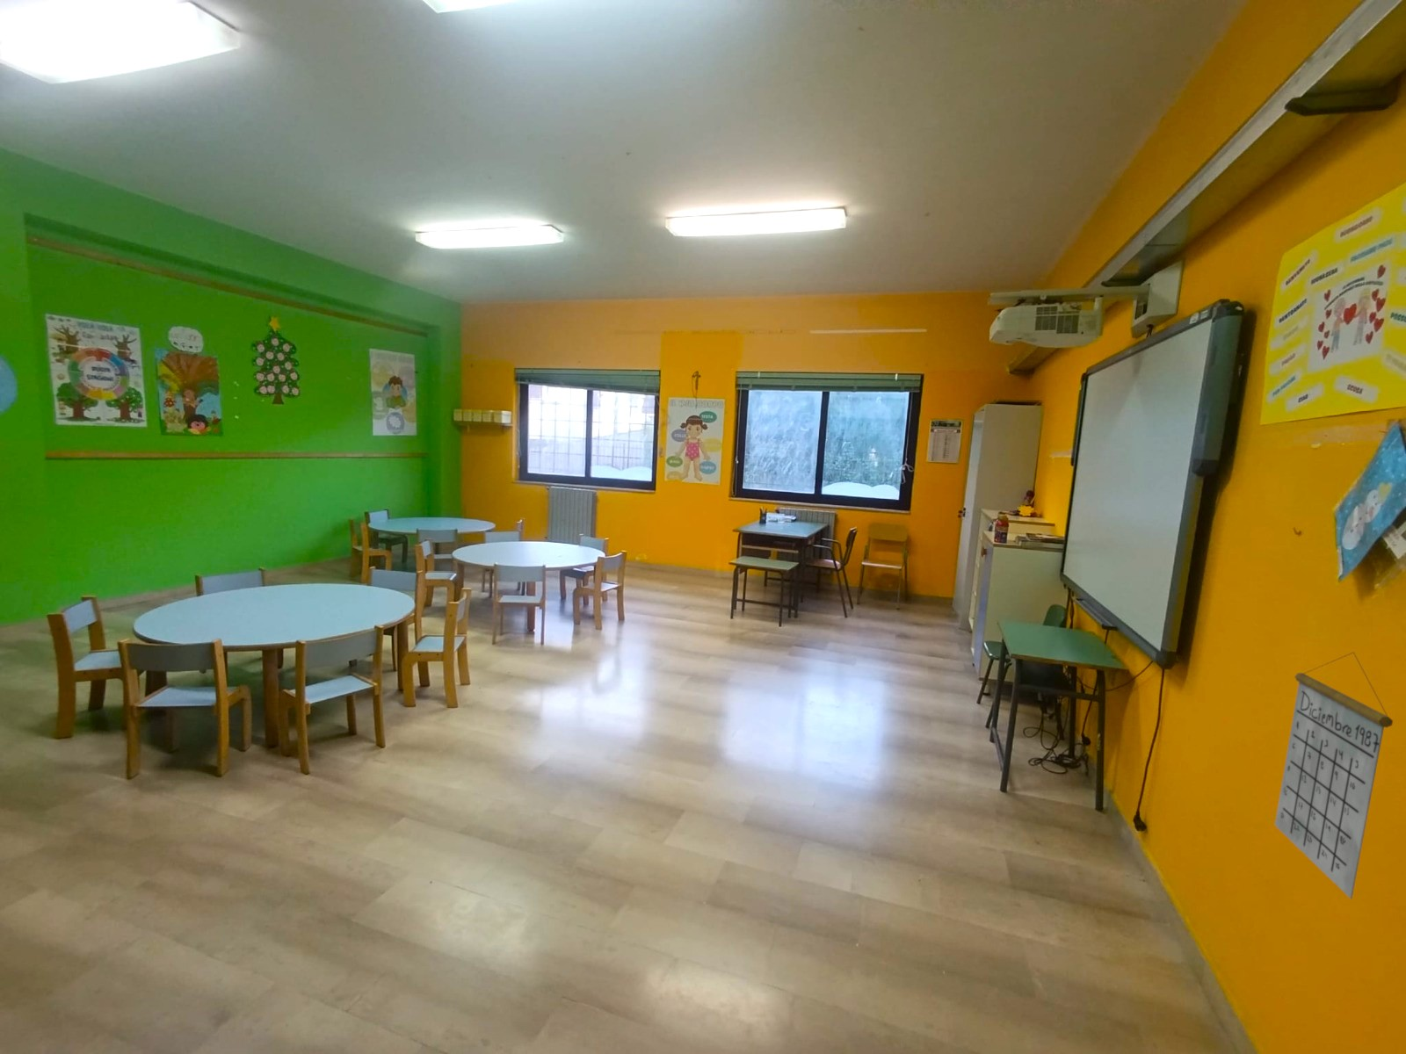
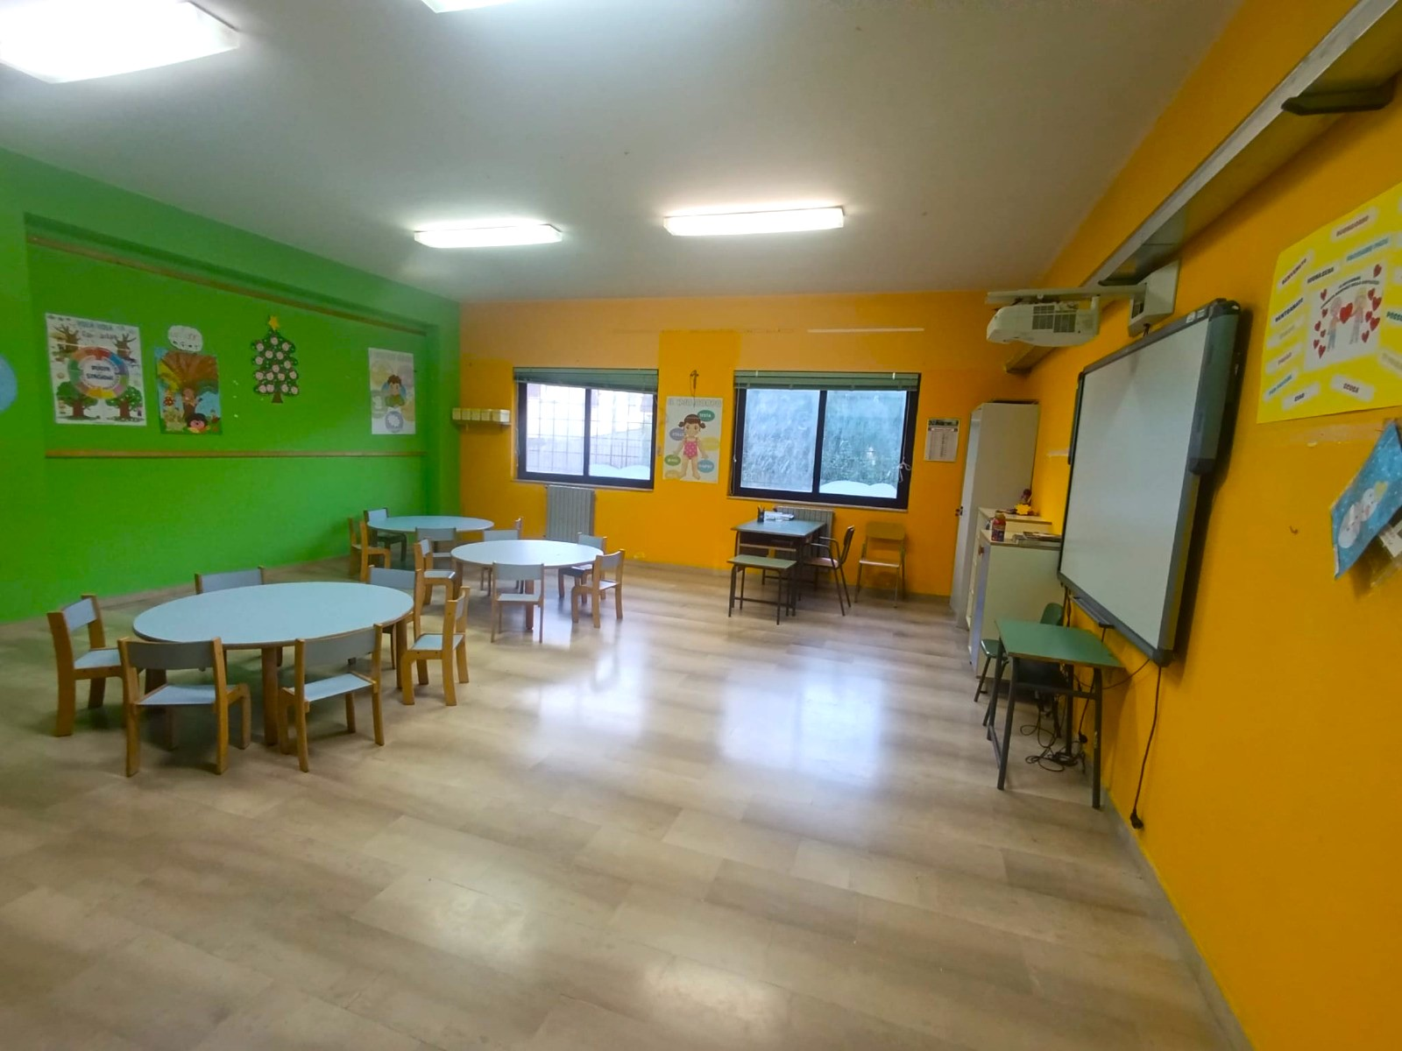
- calendar [1274,652,1394,899]
